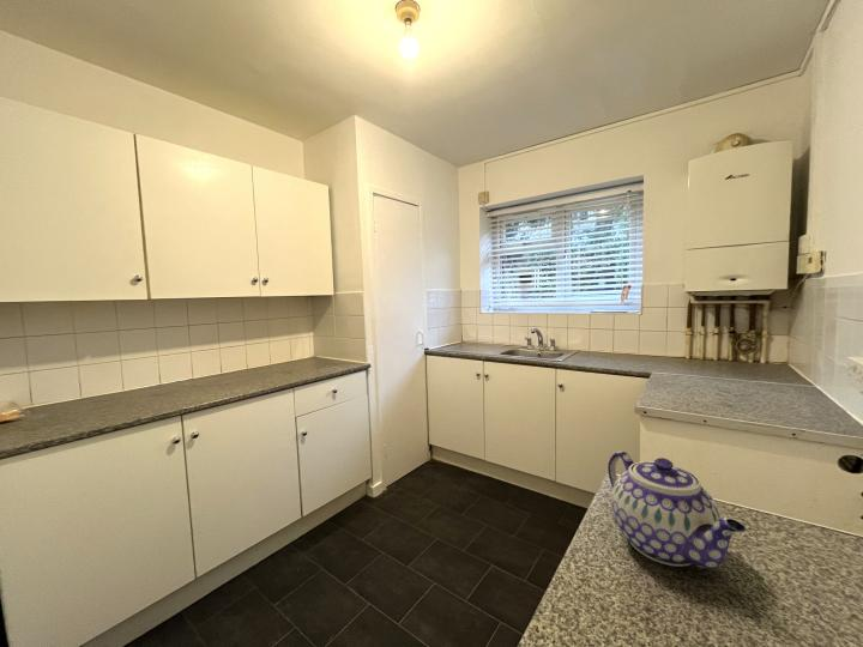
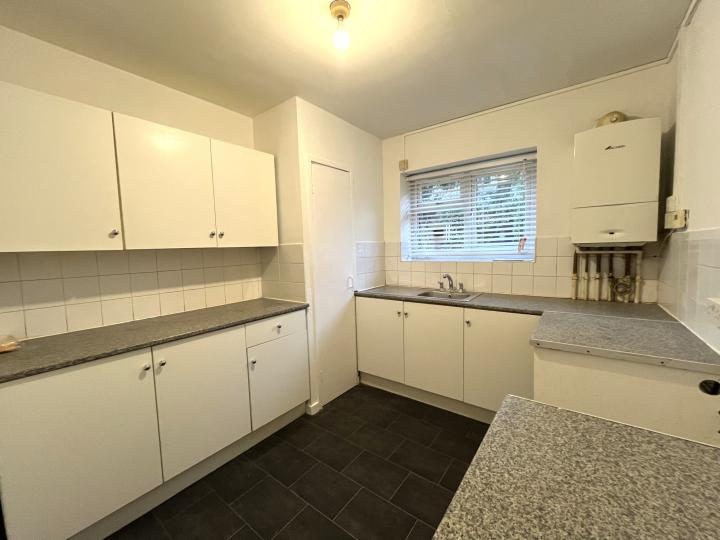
- teapot [606,451,747,570]
